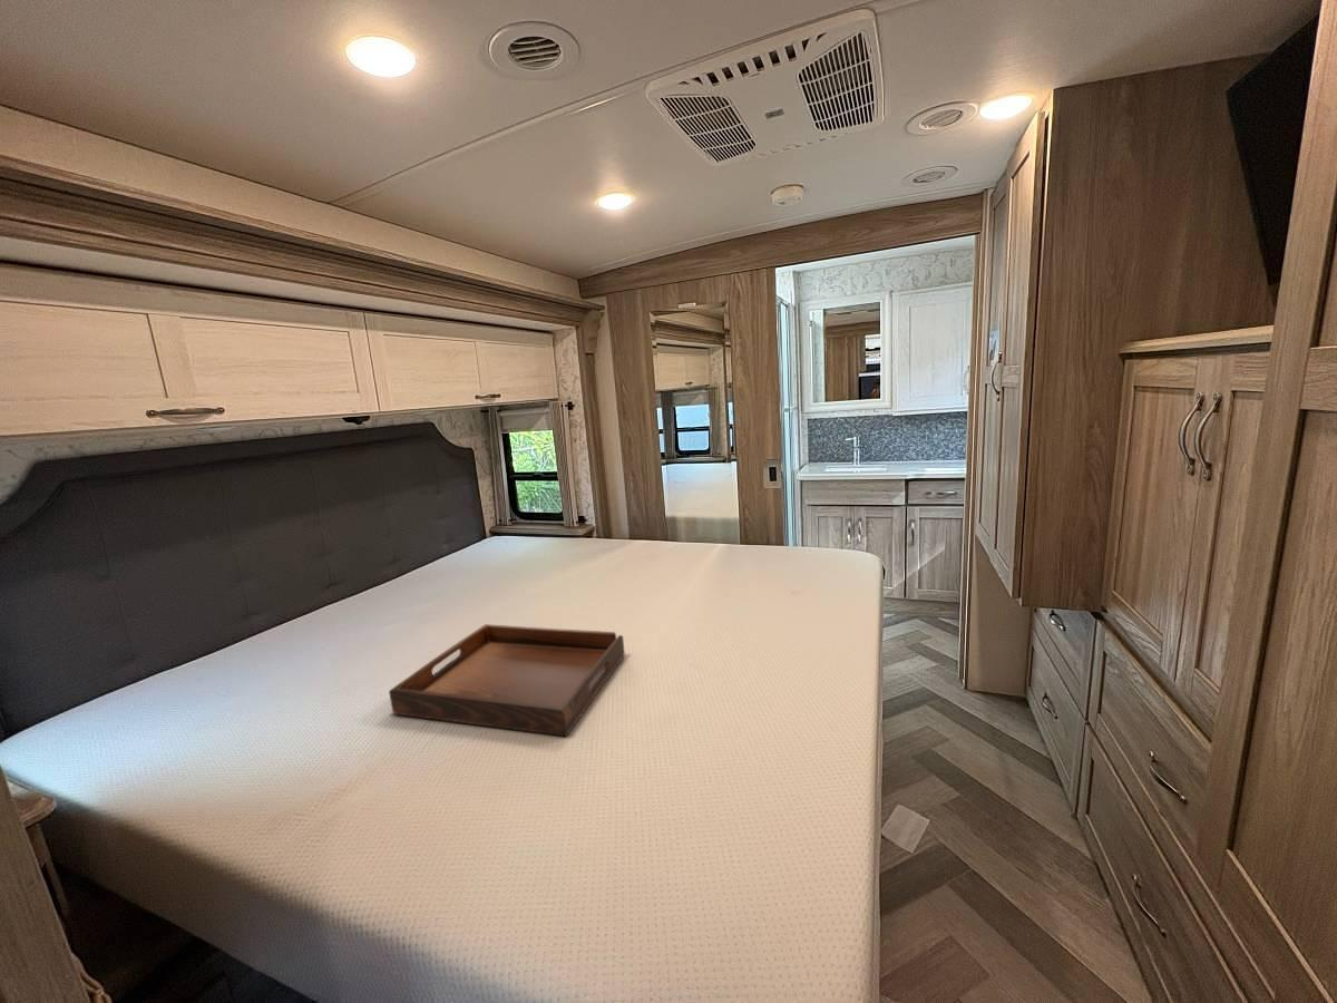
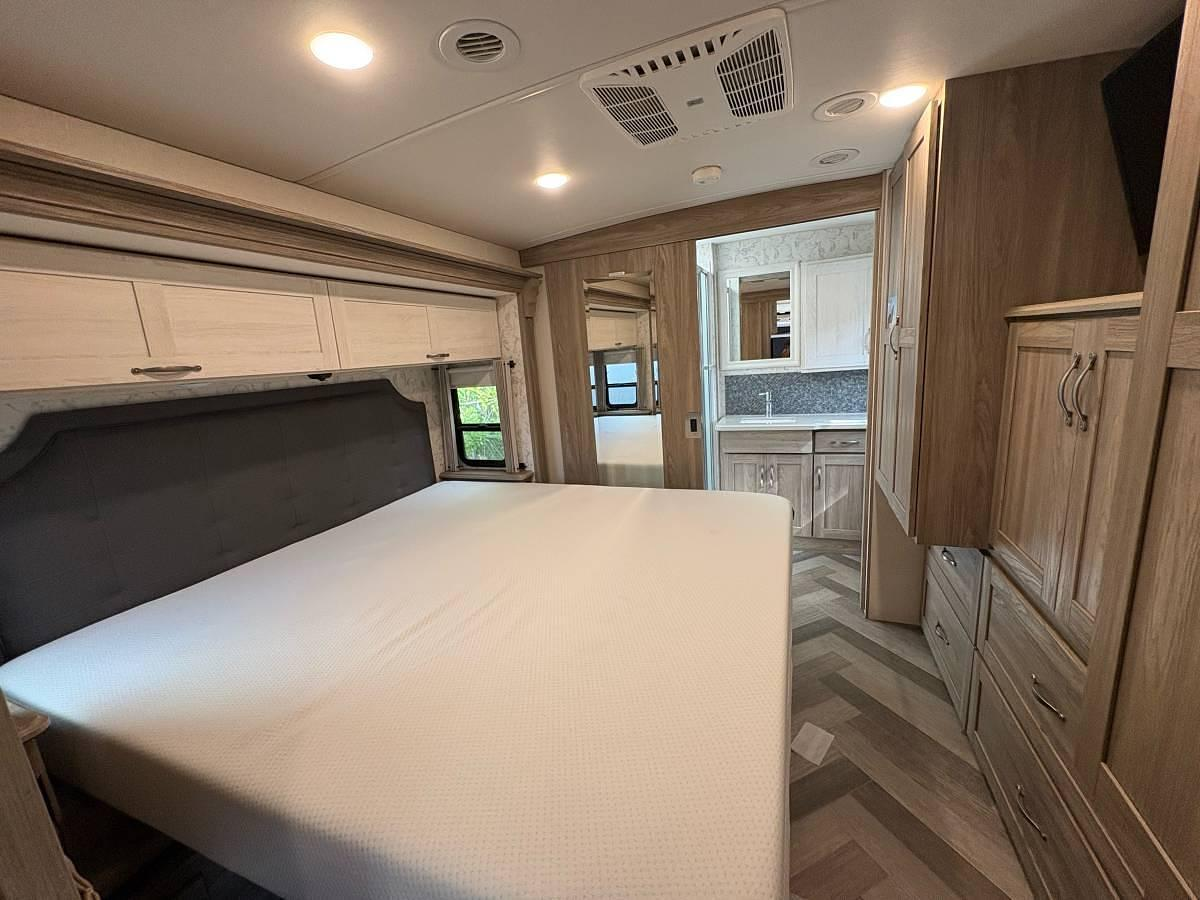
- serving tray [388,623,626,737]
